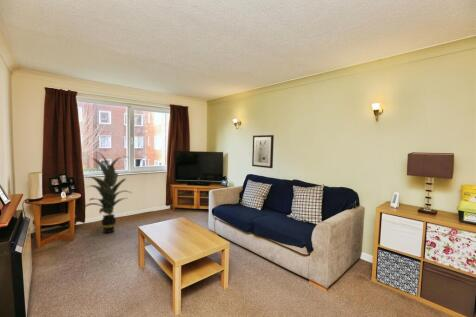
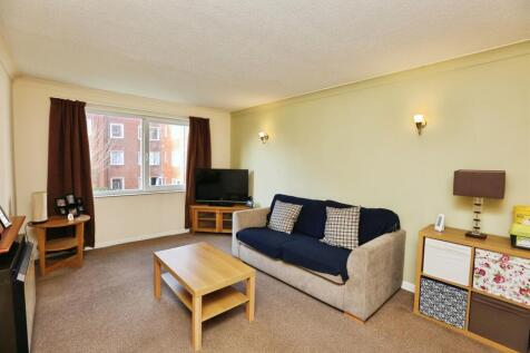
- indoor plant [78,151,132,234]
- wall art [251,134,275,169]
